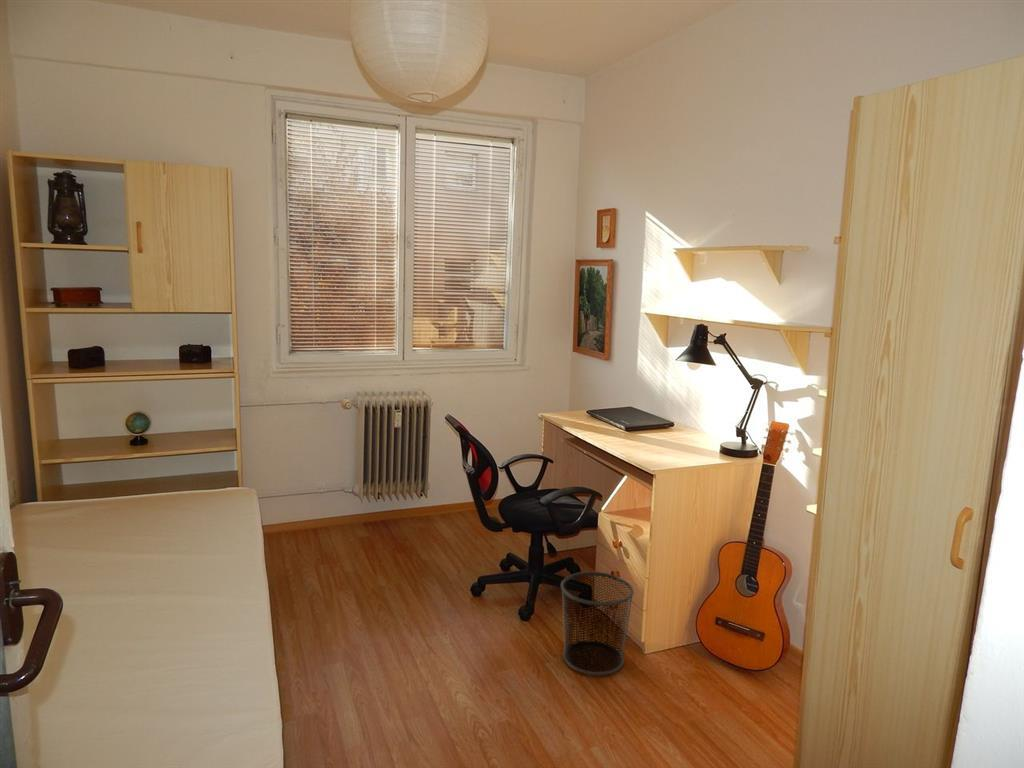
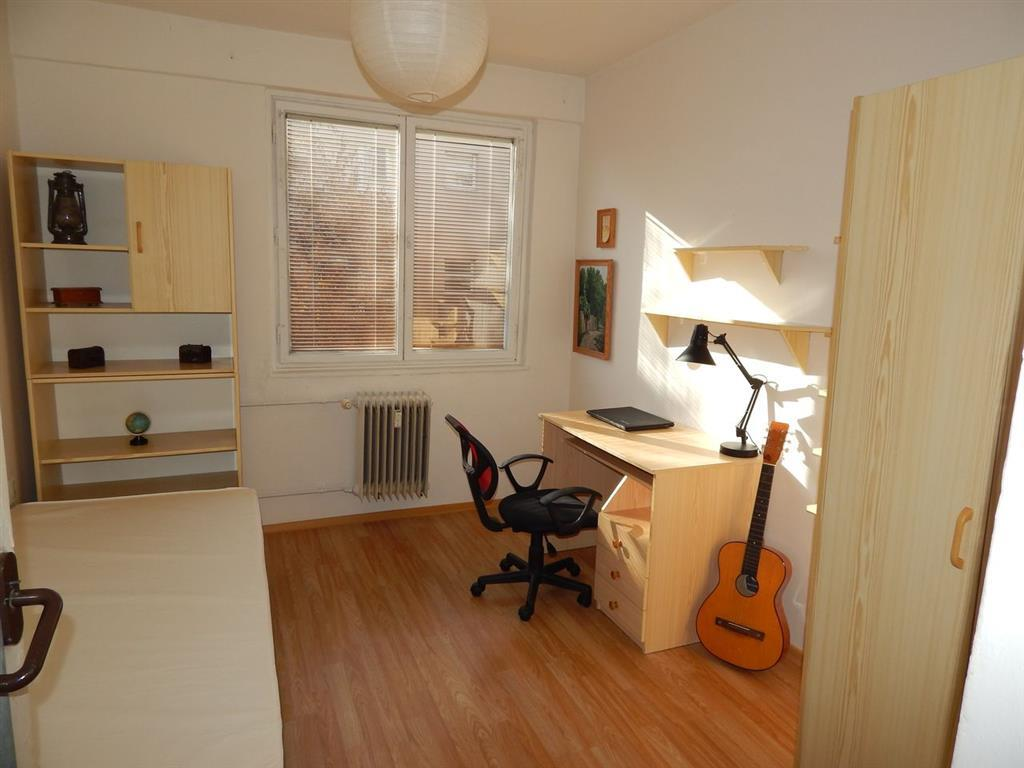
- waste bin [559,571,635,676]
